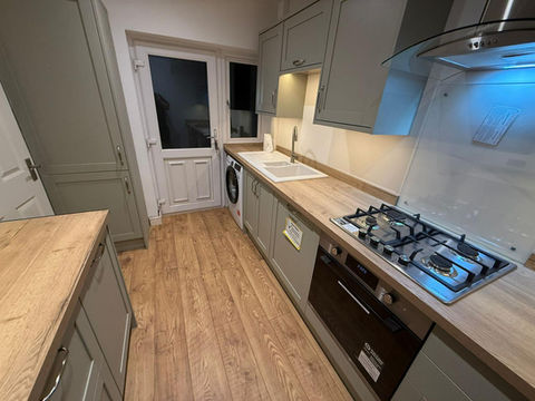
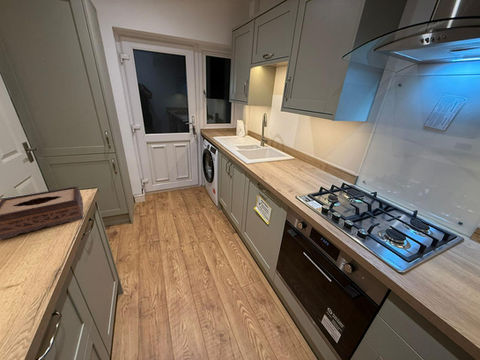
+ tissue box [0,185,84,240]
